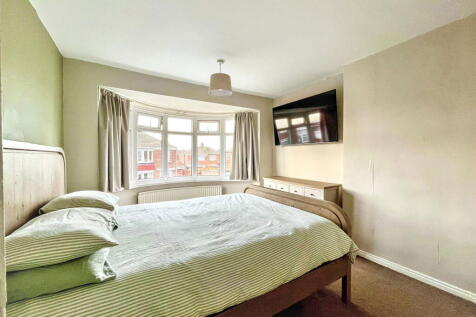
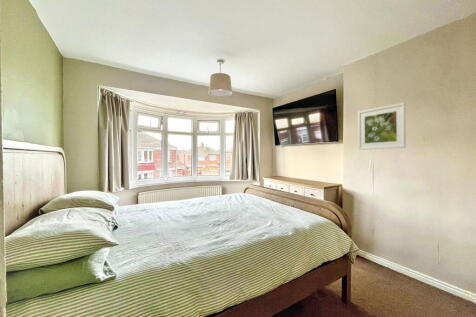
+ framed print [357,102,407,151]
